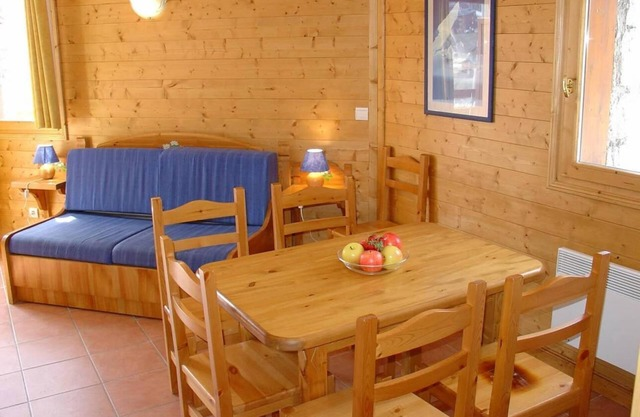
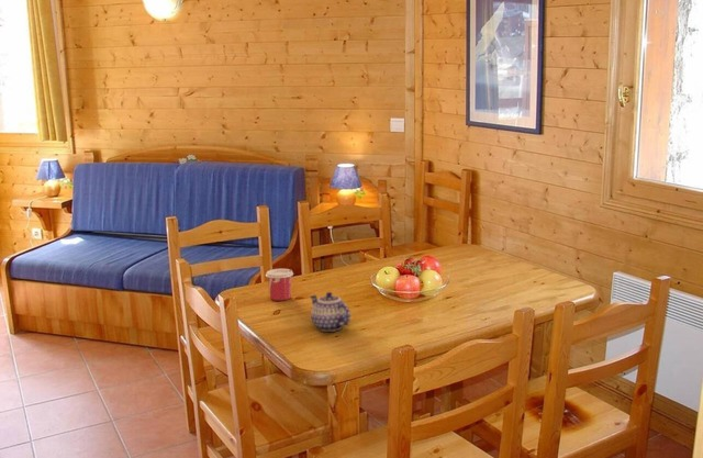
+ cup [265,268,294,302]
+ teapot [310,291,352,333]
